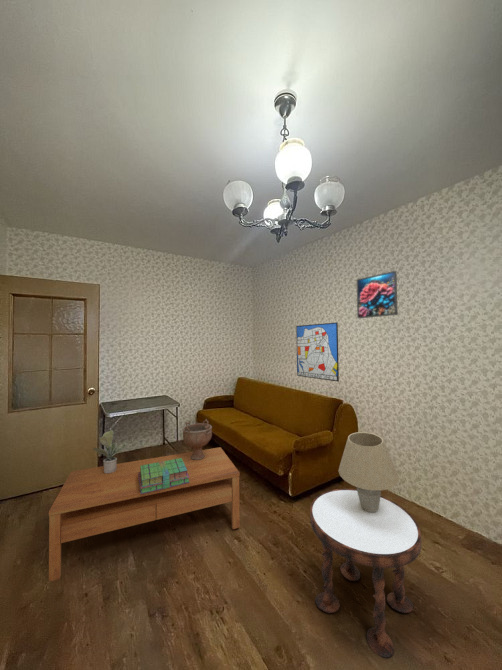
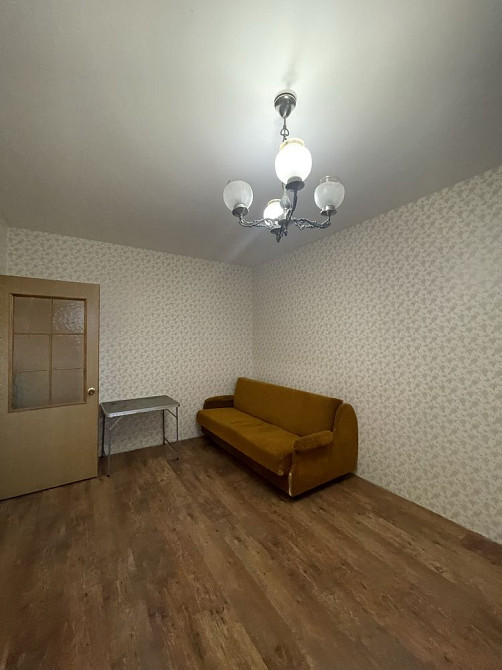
- table lamp [338,431,400,513]
- potted plant [92,429,129,474]
- stack of books [138,458,189,494]
- decorative bowl [182,418,213,460]
- side table [309,488,422,660]
- coffee table [48,446,241,583]
- wall art [295,322,340,383]
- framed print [356,270,399,319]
